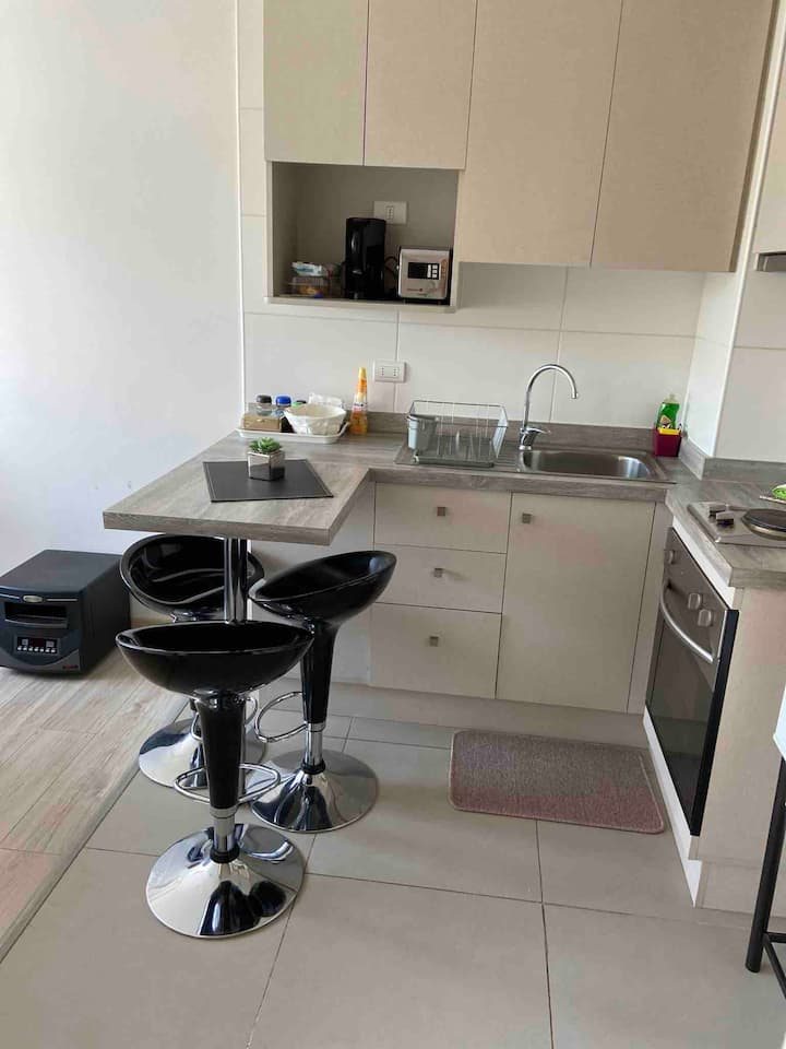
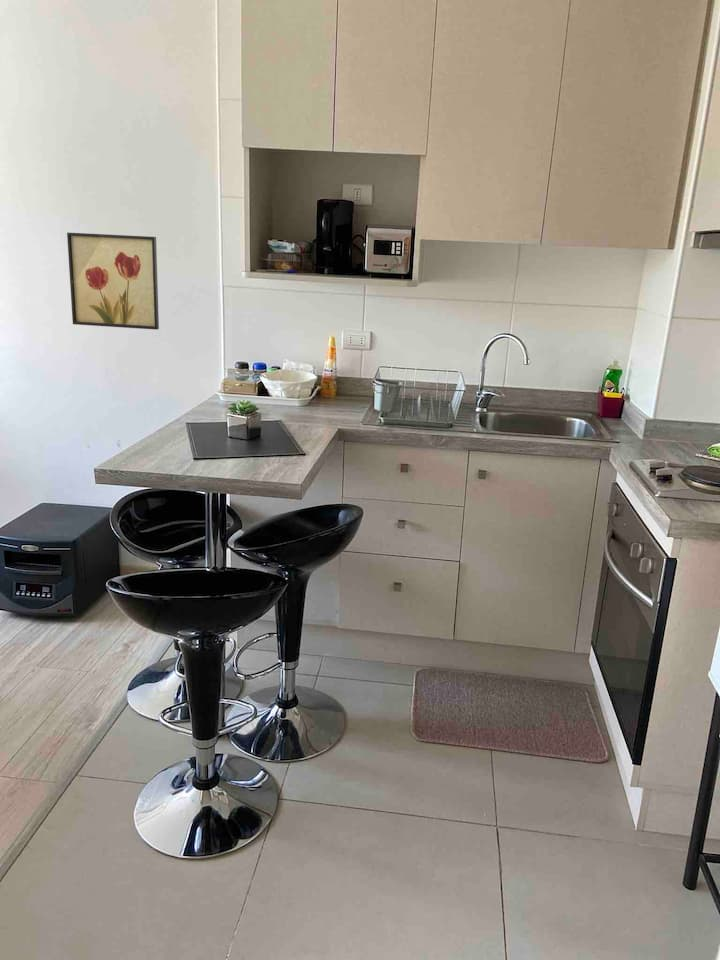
+ wall art [66,232,160,331]
